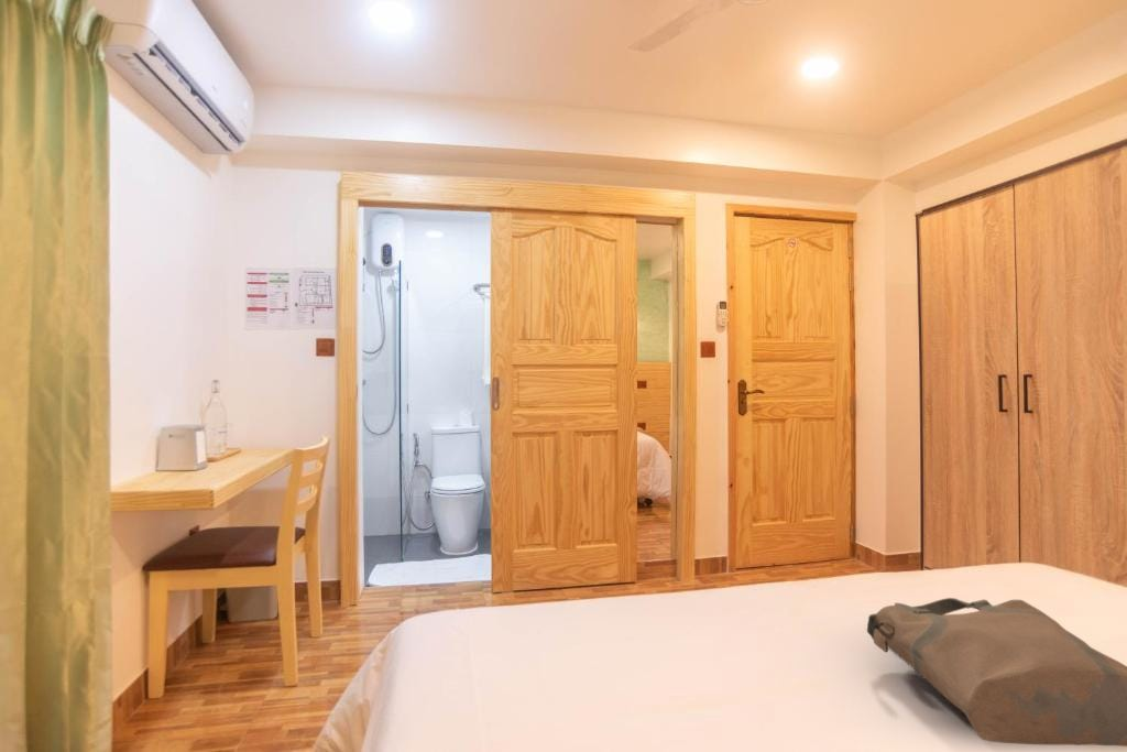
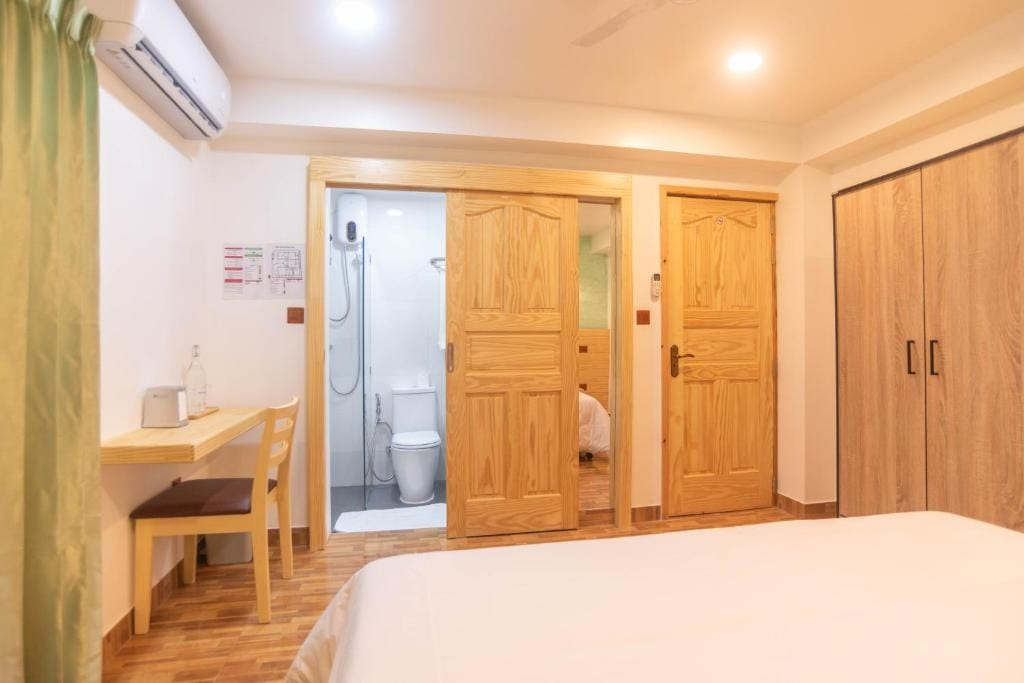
- tote bag [866,597,1127,748]
